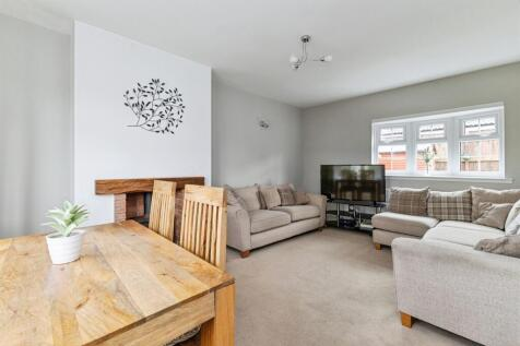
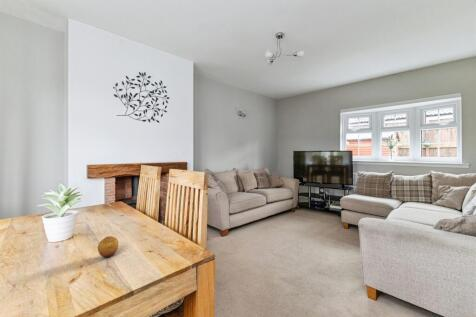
+ fruit [97,235,119,258]
